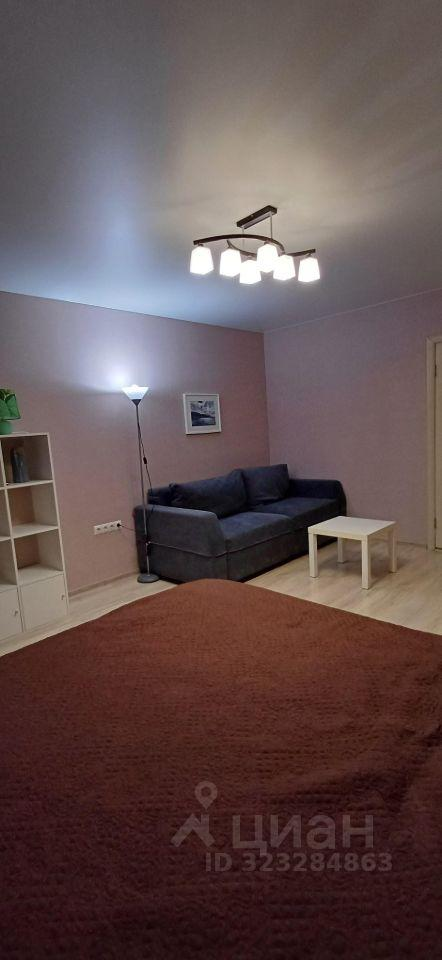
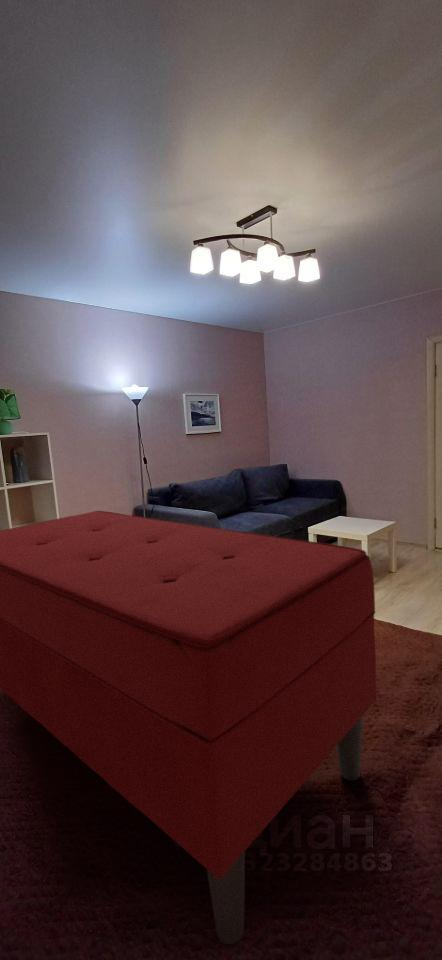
+ bench [0,510,377,945]
